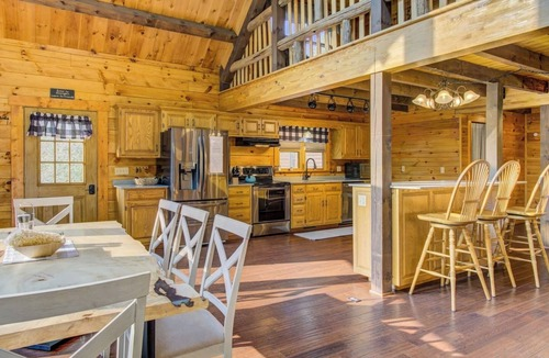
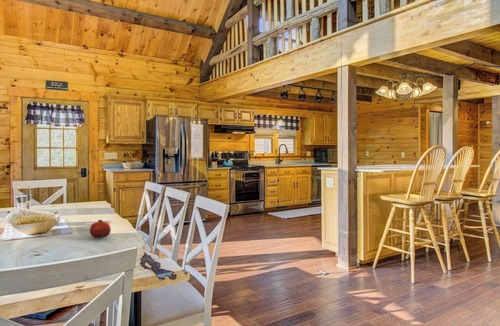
+ fruit [89,219,112,239]
